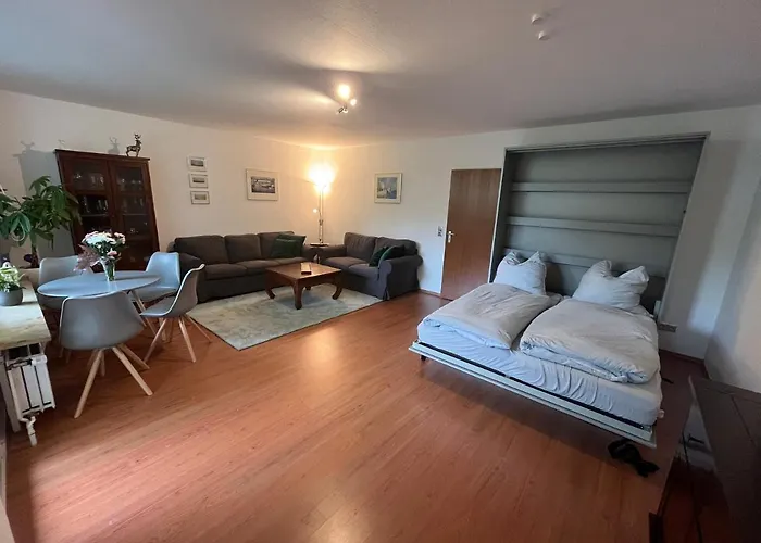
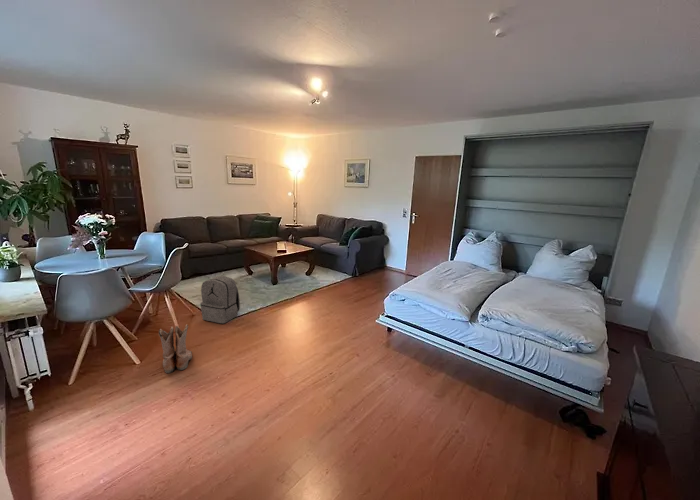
+ boots [158,324,193,374]
+ backpack [199,275,241,324]
